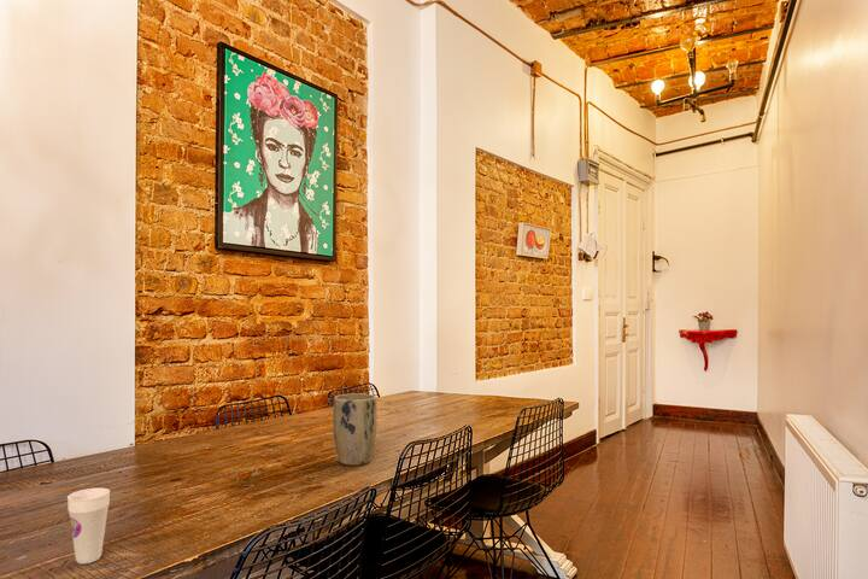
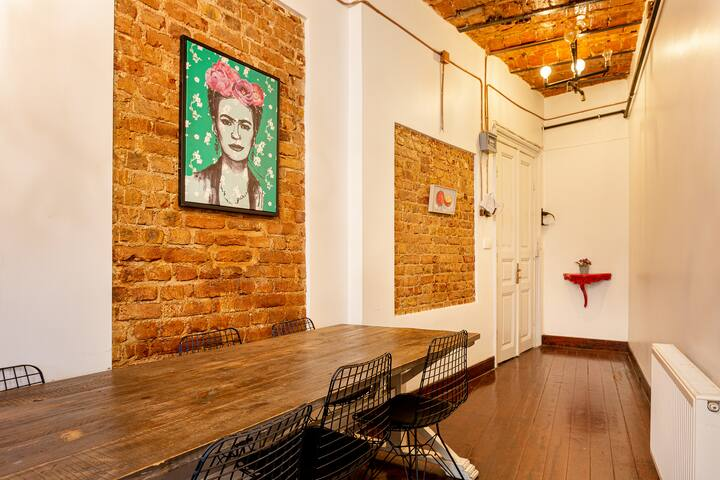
- cup [66,486,111,565]
- plant pot [332,392,379,467]
